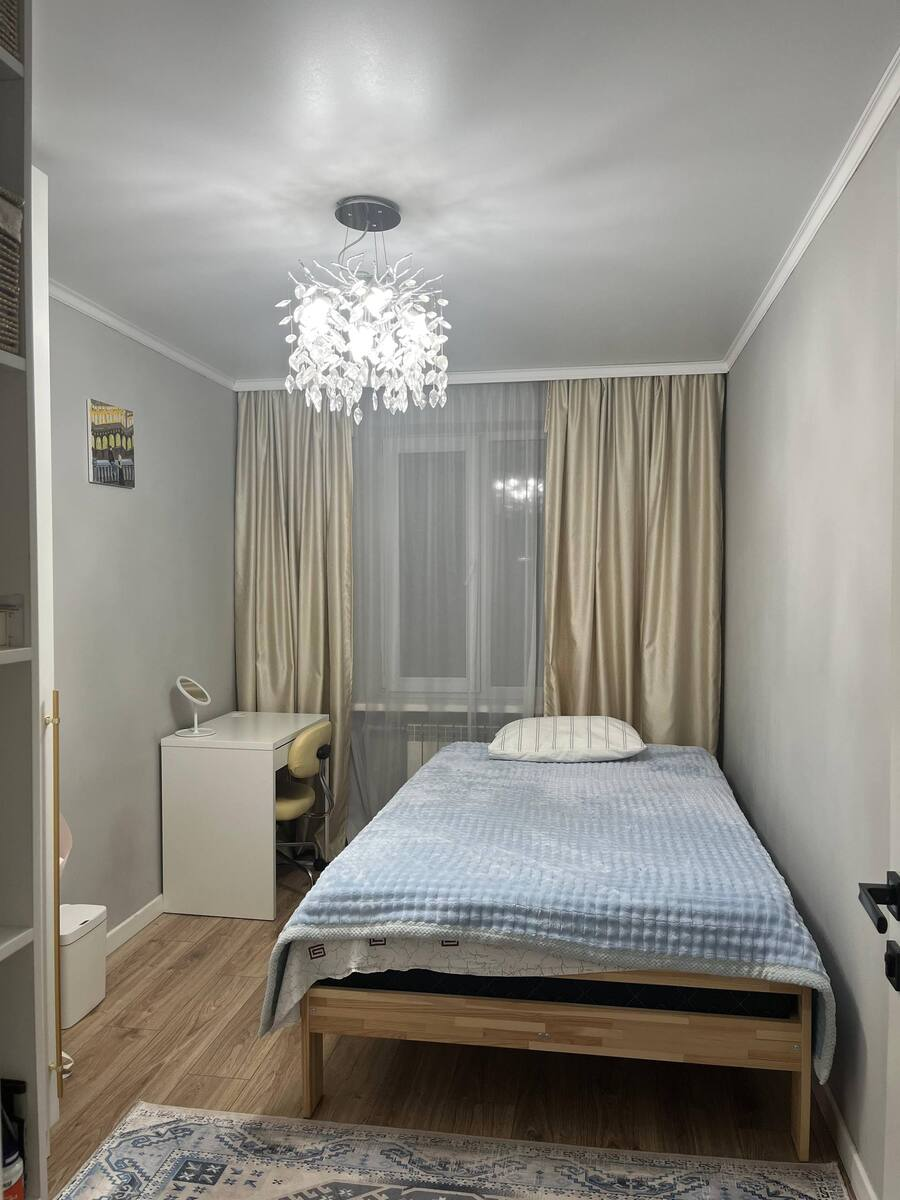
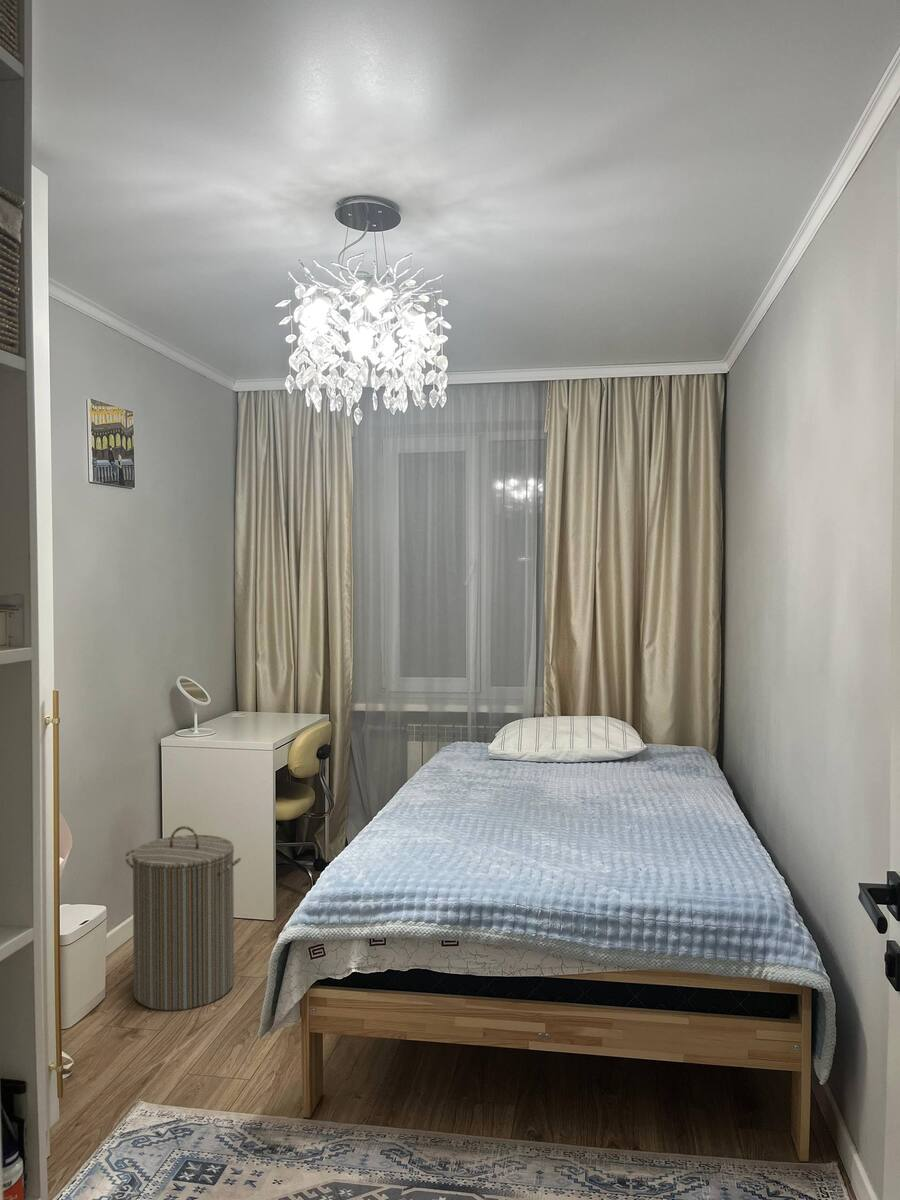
+ laundry hamper [124,825,242,1012]
